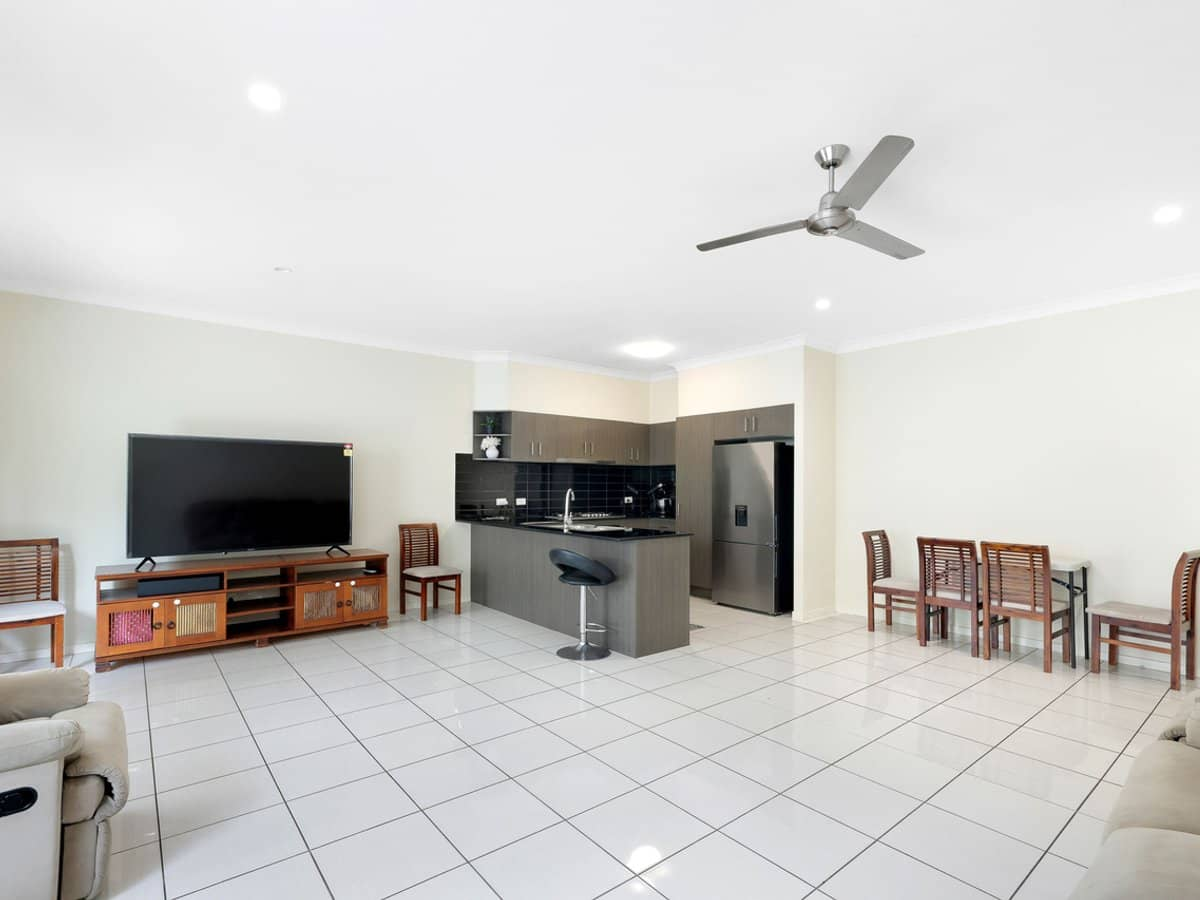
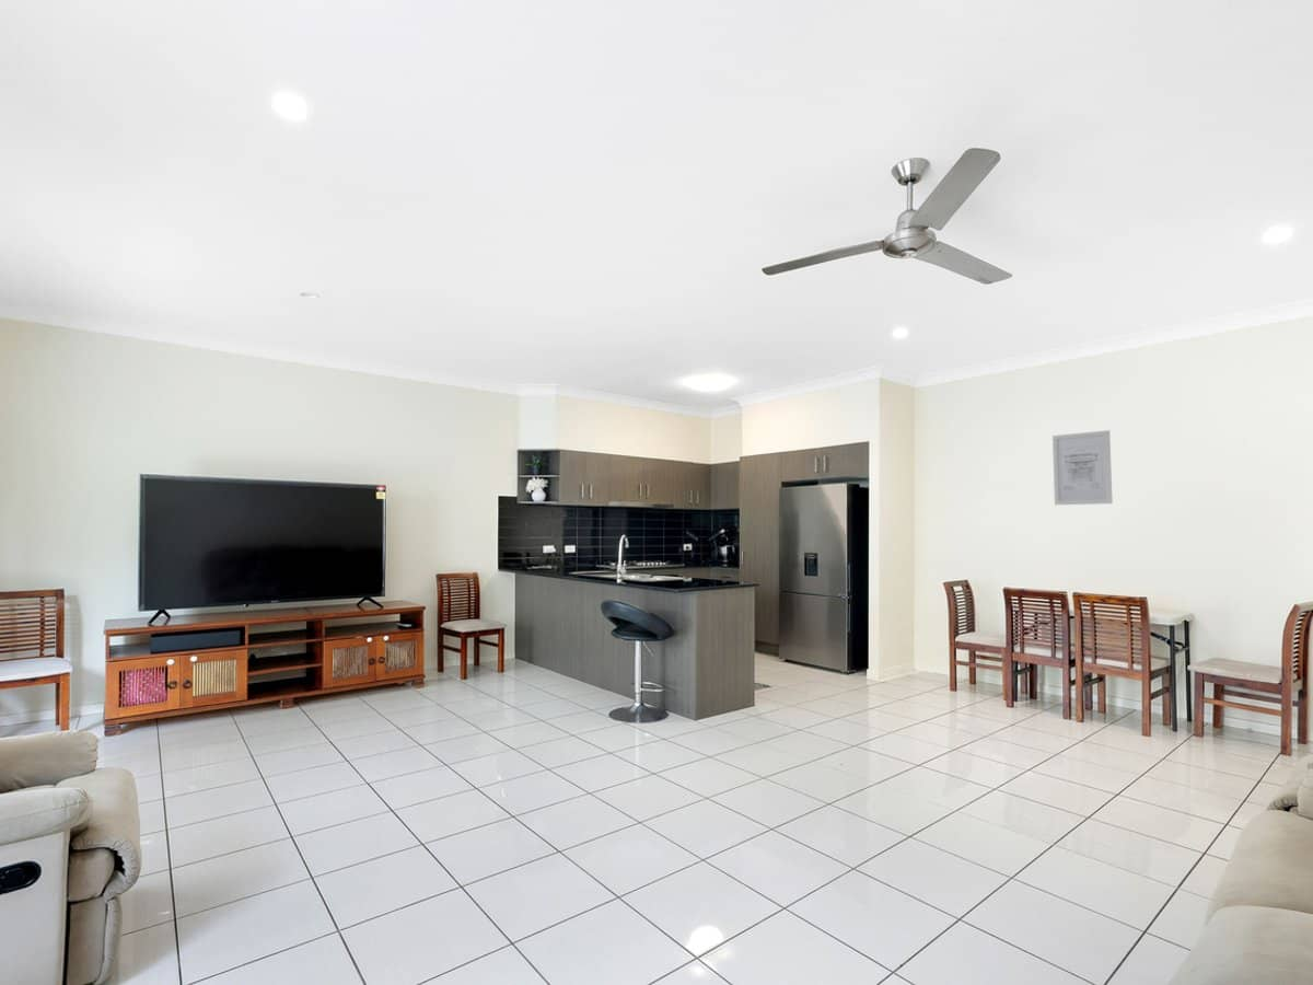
+ wall art [1051,429,1114,506]
